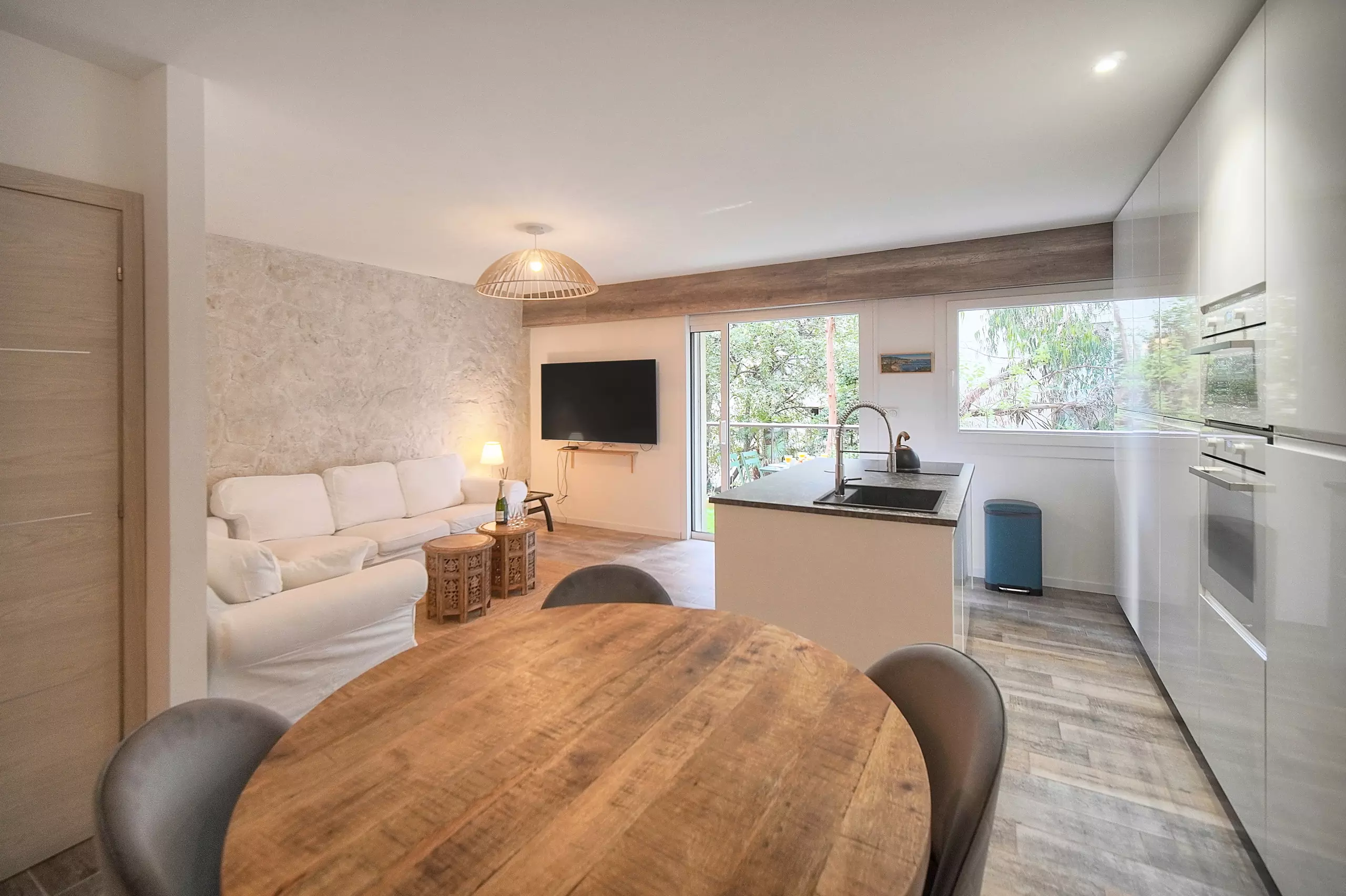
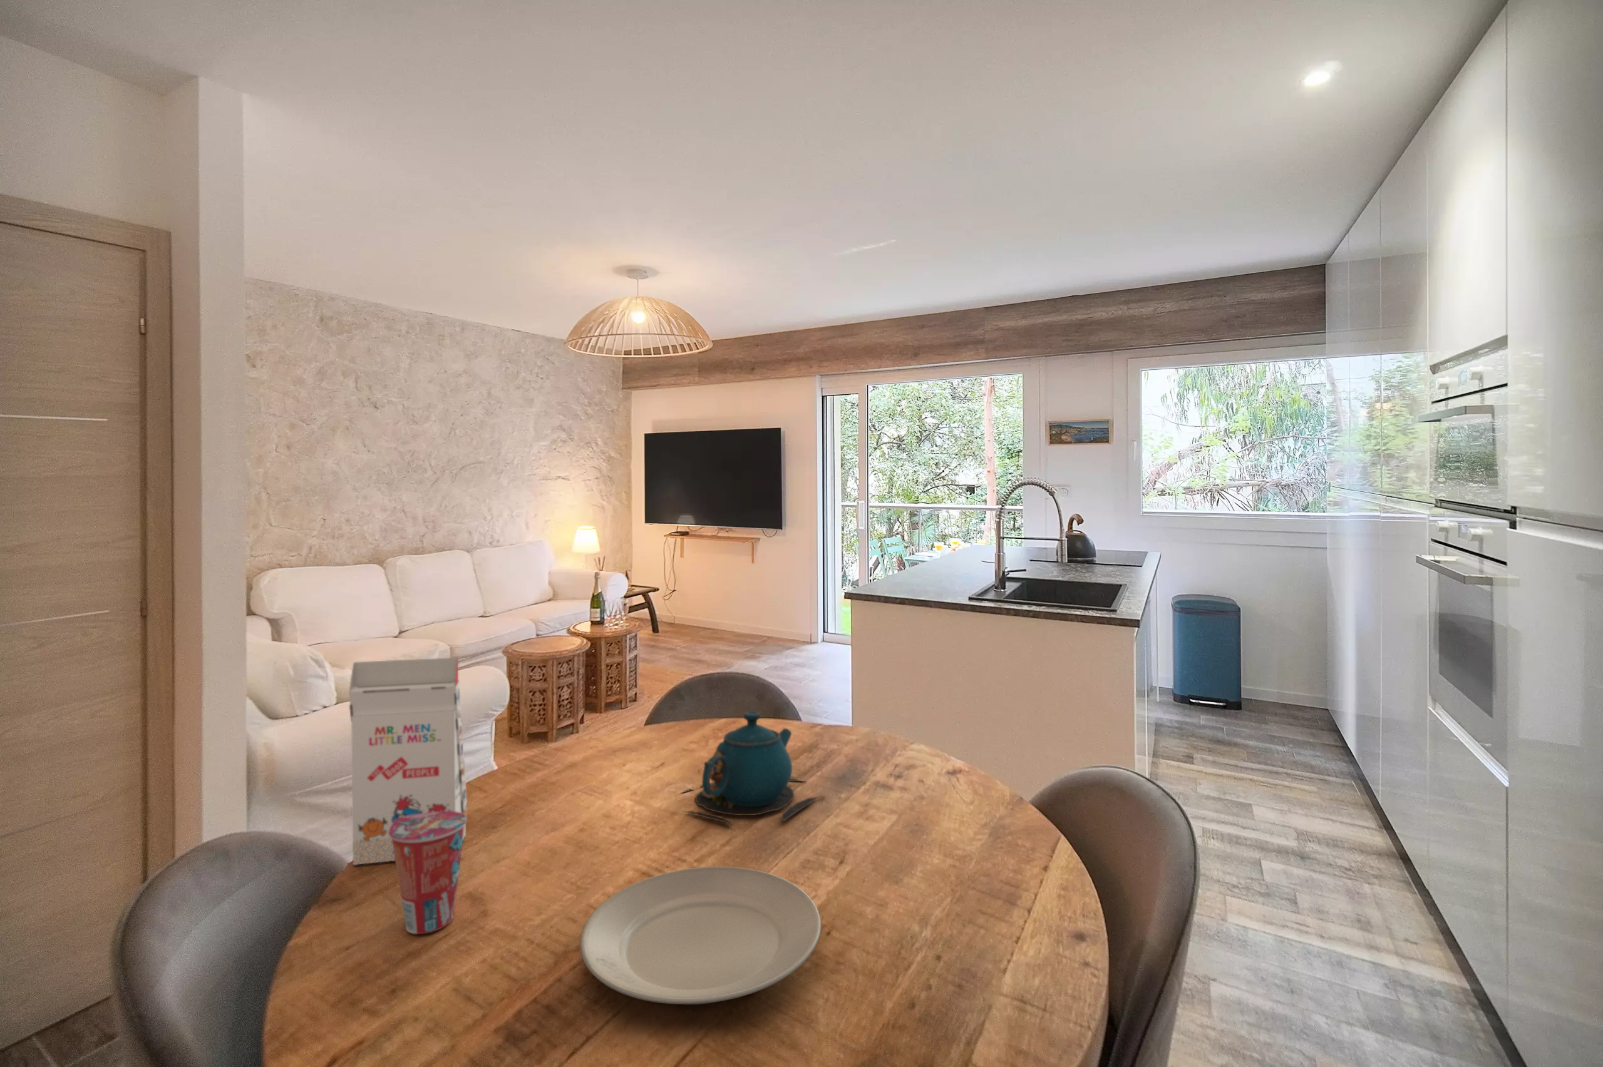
+ gift box [348,657,468,866]
+ teapot [679,710,821,825]
+ plate [579,866,822,1005]
+ cup [388,811,468,935]
